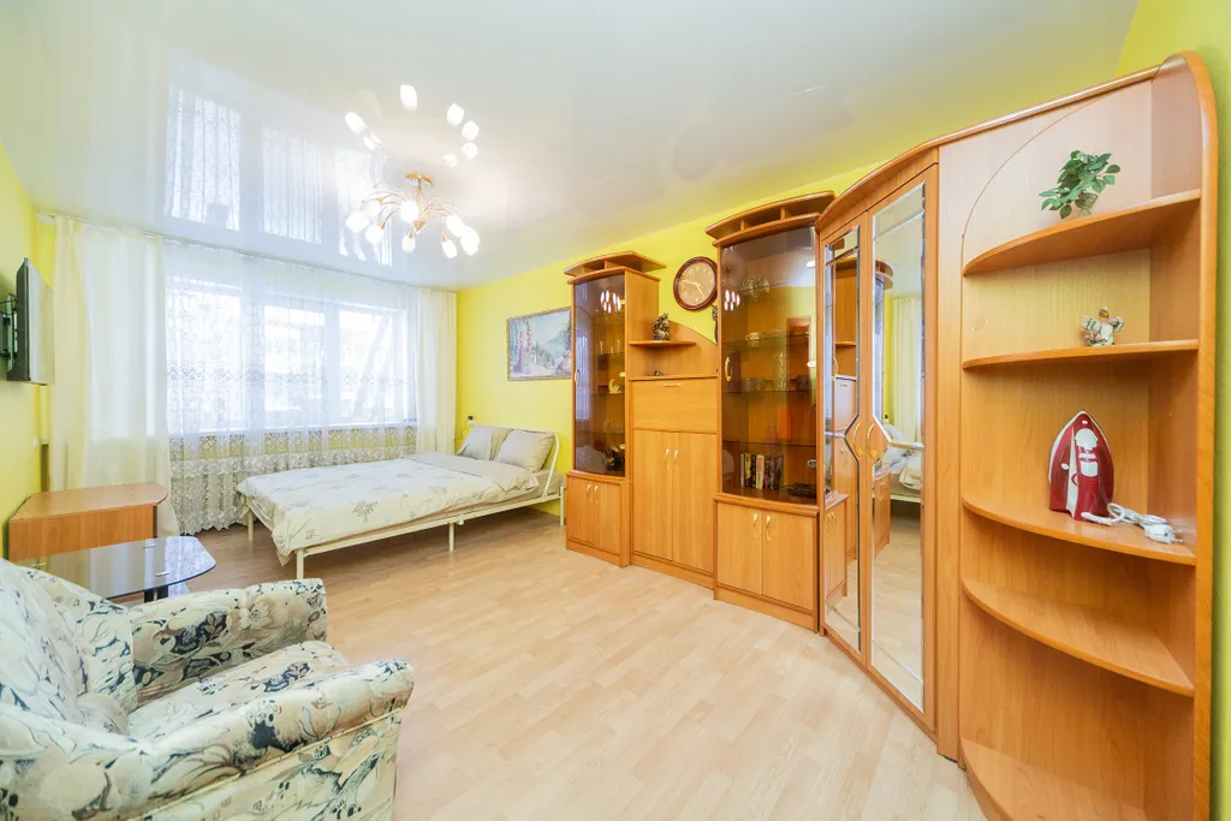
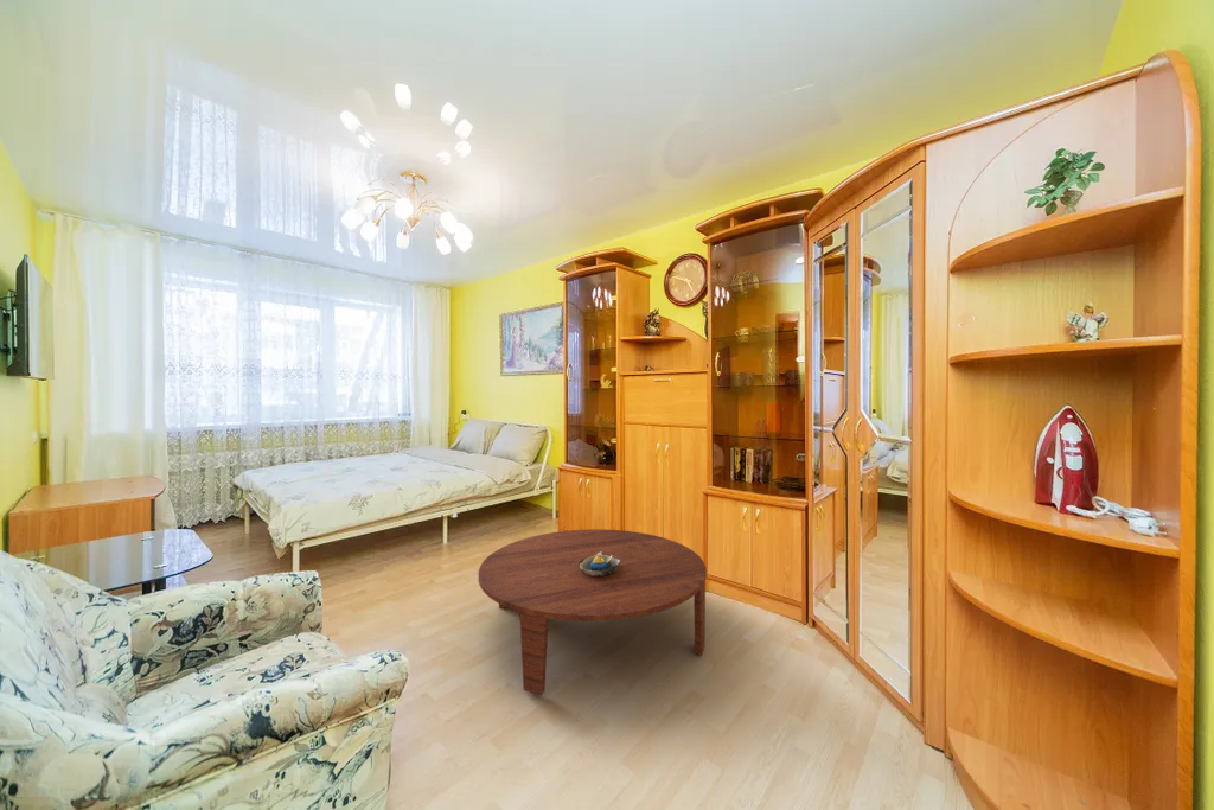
+ decorative bowl [577,551,621,576]
+ coffee table [477,528,708,696]
